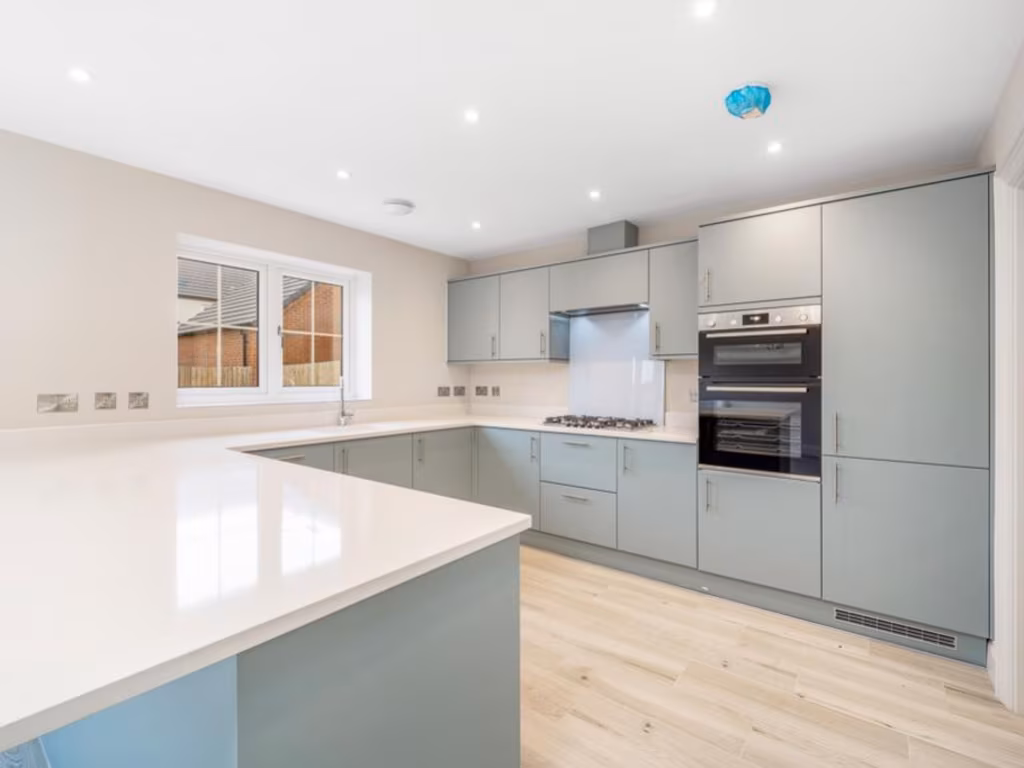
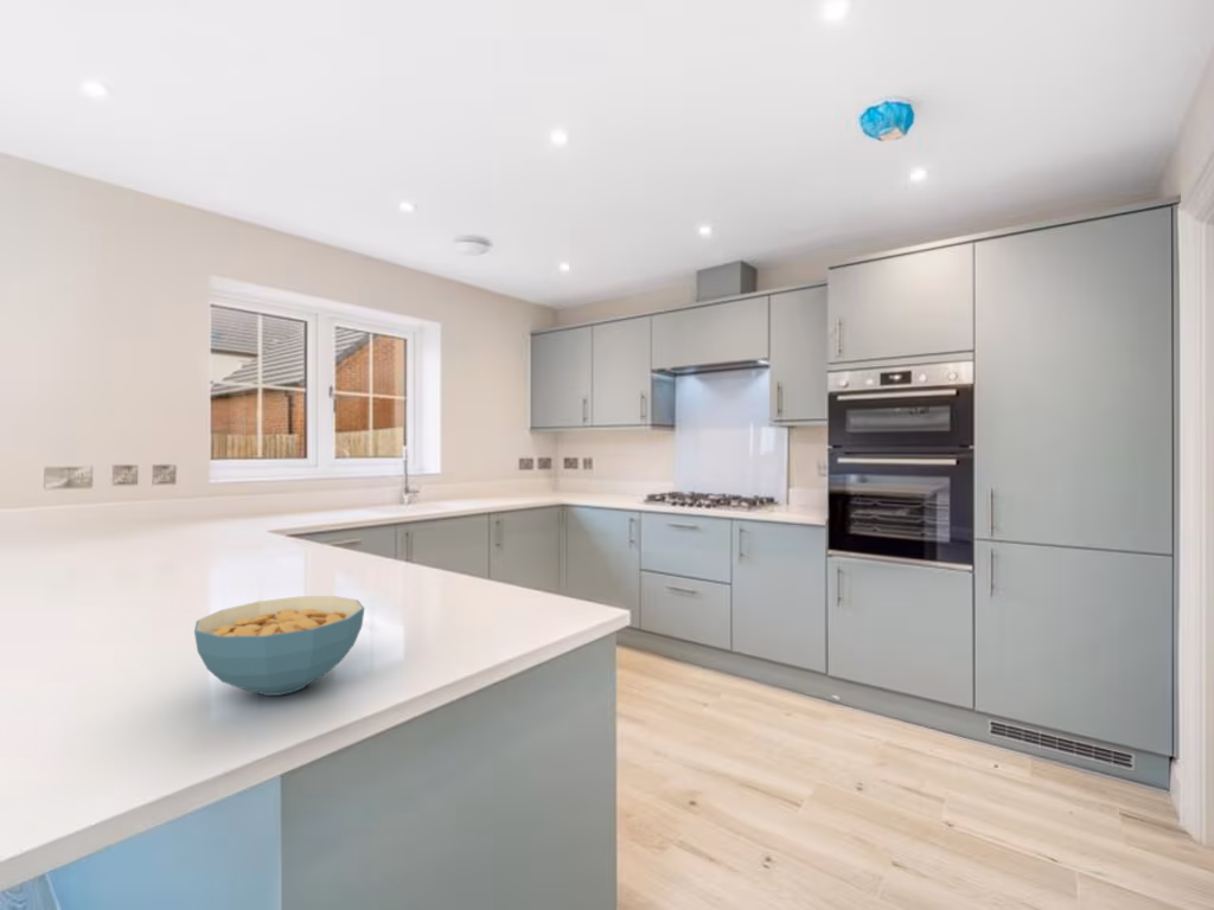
+ cereal bowl [193,595,365,697]
